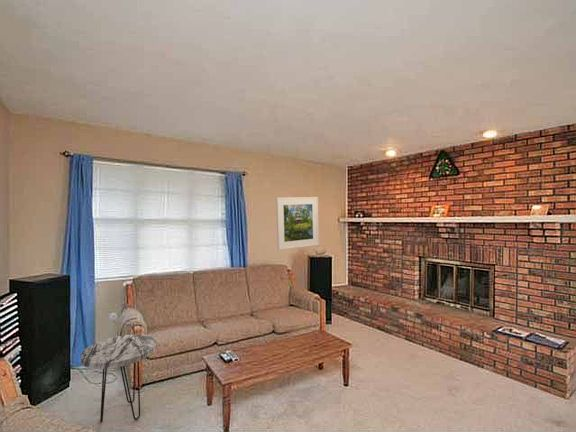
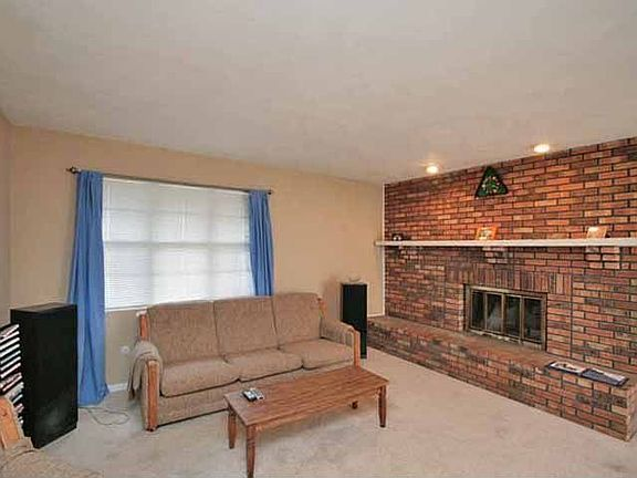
- side table [80,333,158,423]
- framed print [275,196,320,251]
